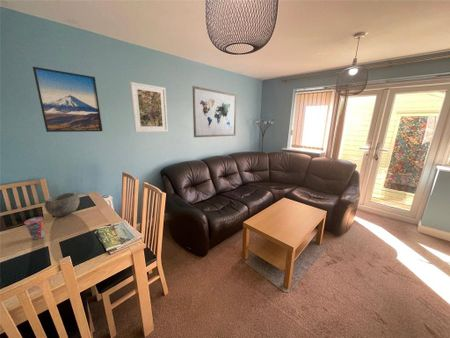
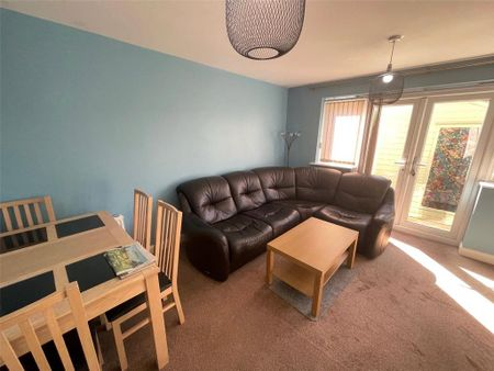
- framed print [129,81,169,133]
- cup [23,216,45,240]
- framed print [32,66,104,133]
- bowl [44,192,81,218]
- wall art [192,85,237,138]
